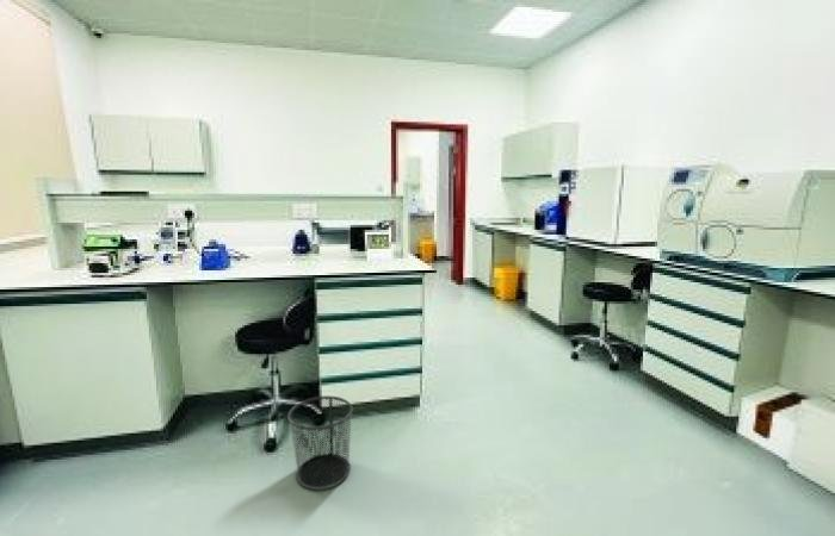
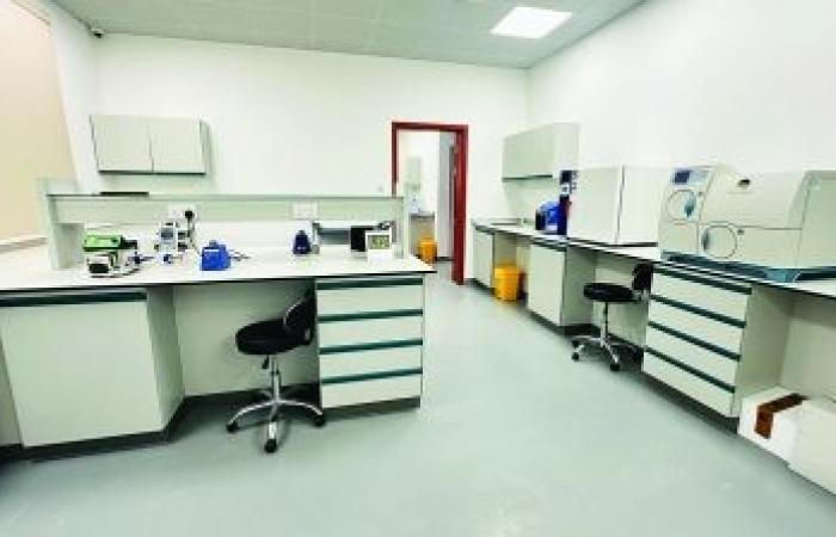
- waste bin [286,395,354,491]
